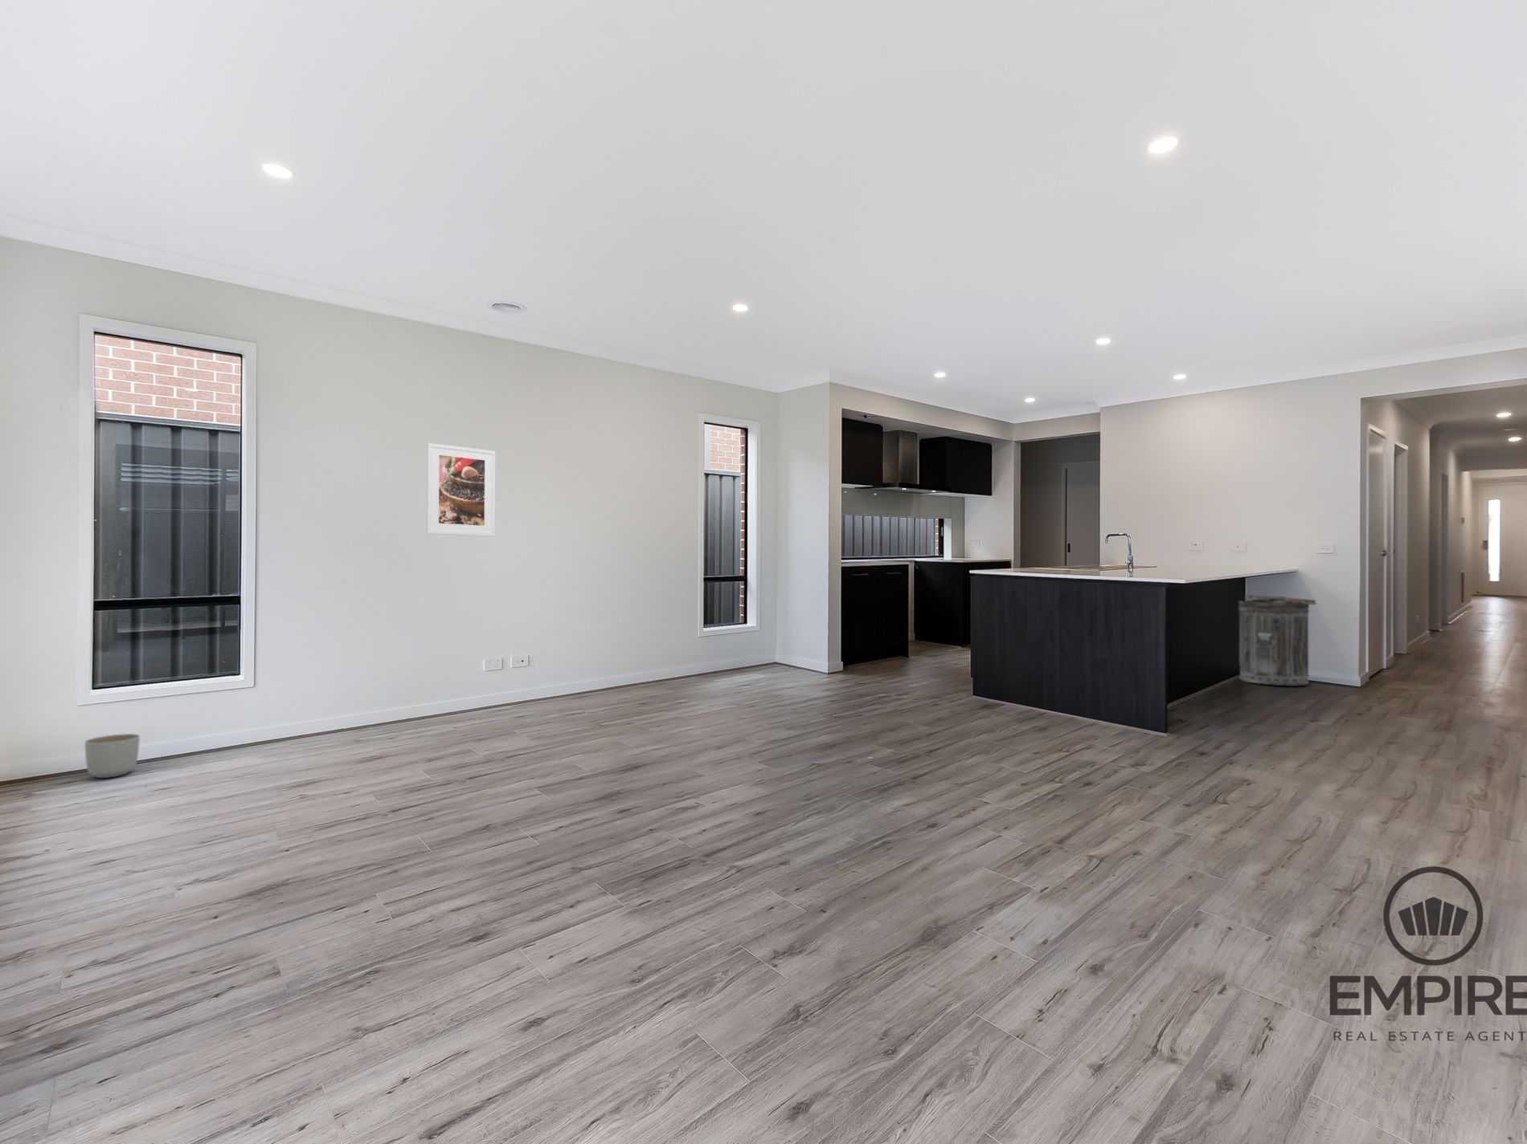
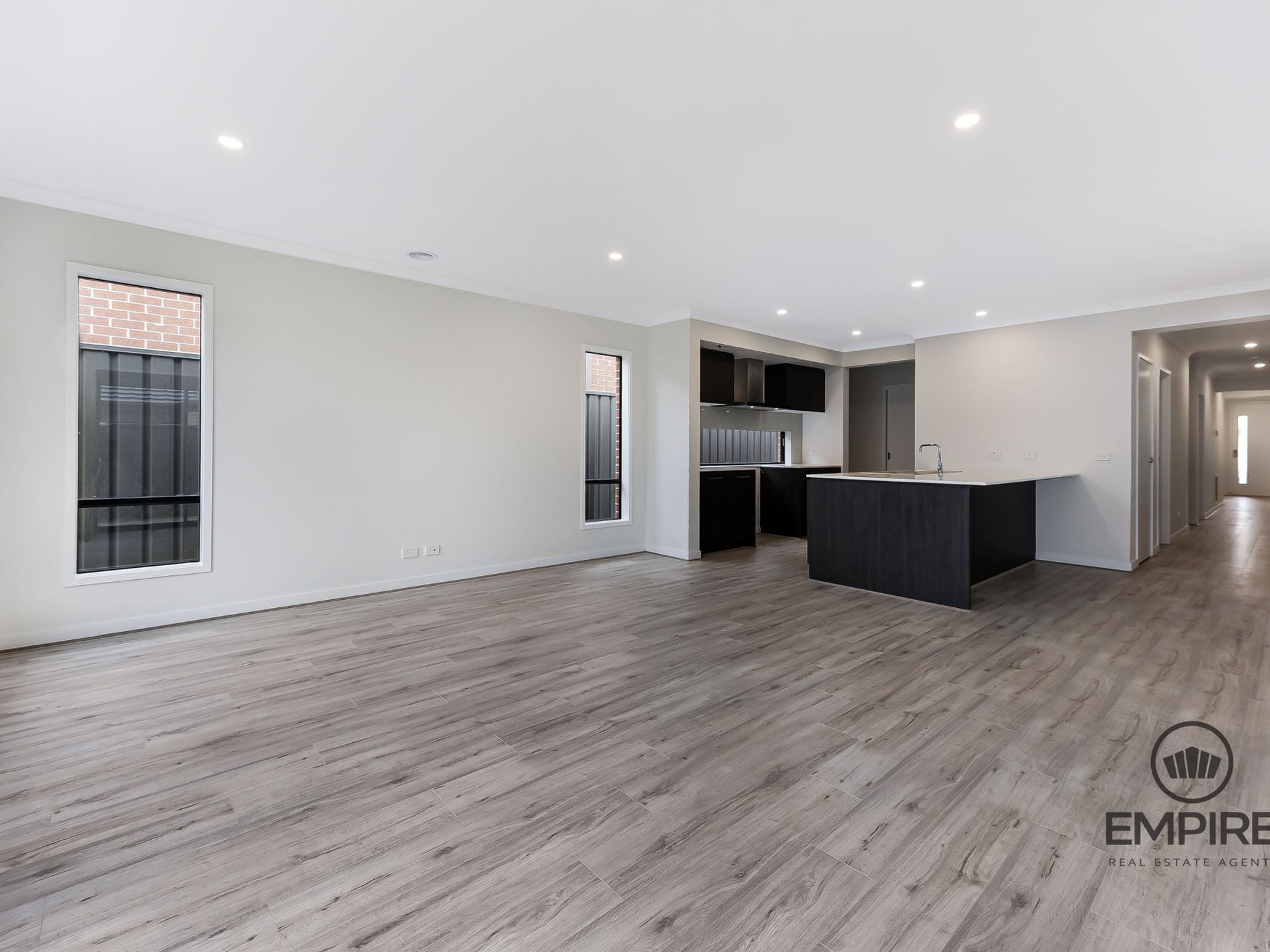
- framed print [426,442,495,537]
- planter [84,733,141,779]
- trash can lid [1237,594,1318,686]
